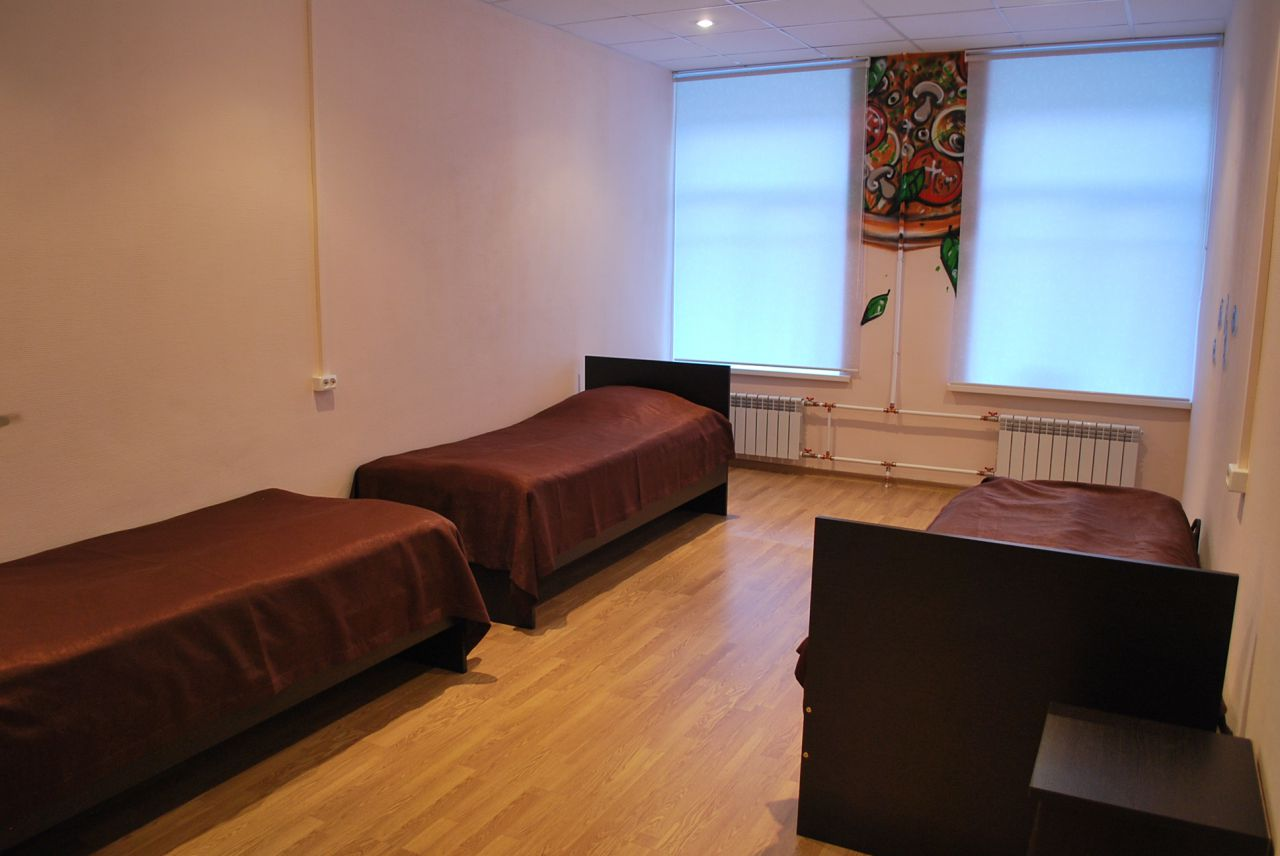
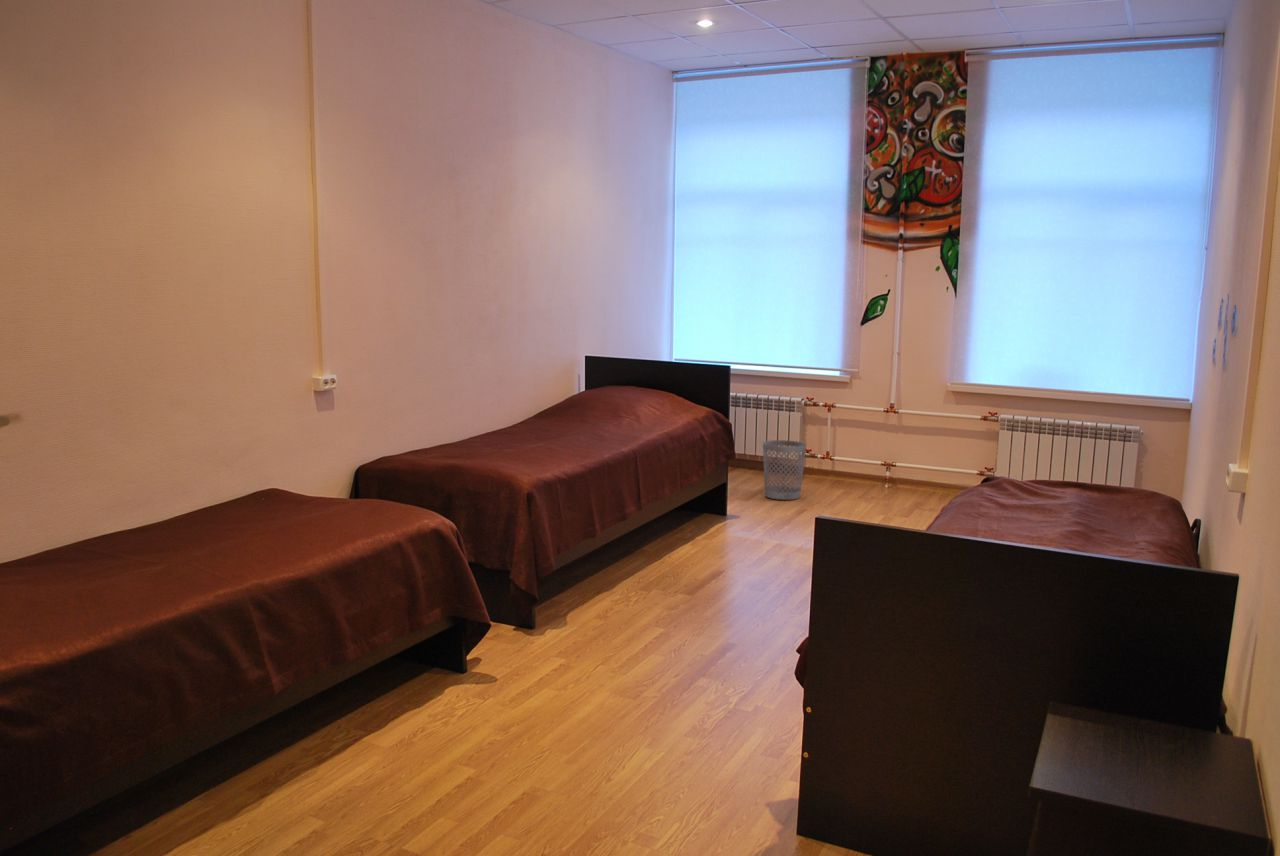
+ wastebasket [762,439,807,501]
